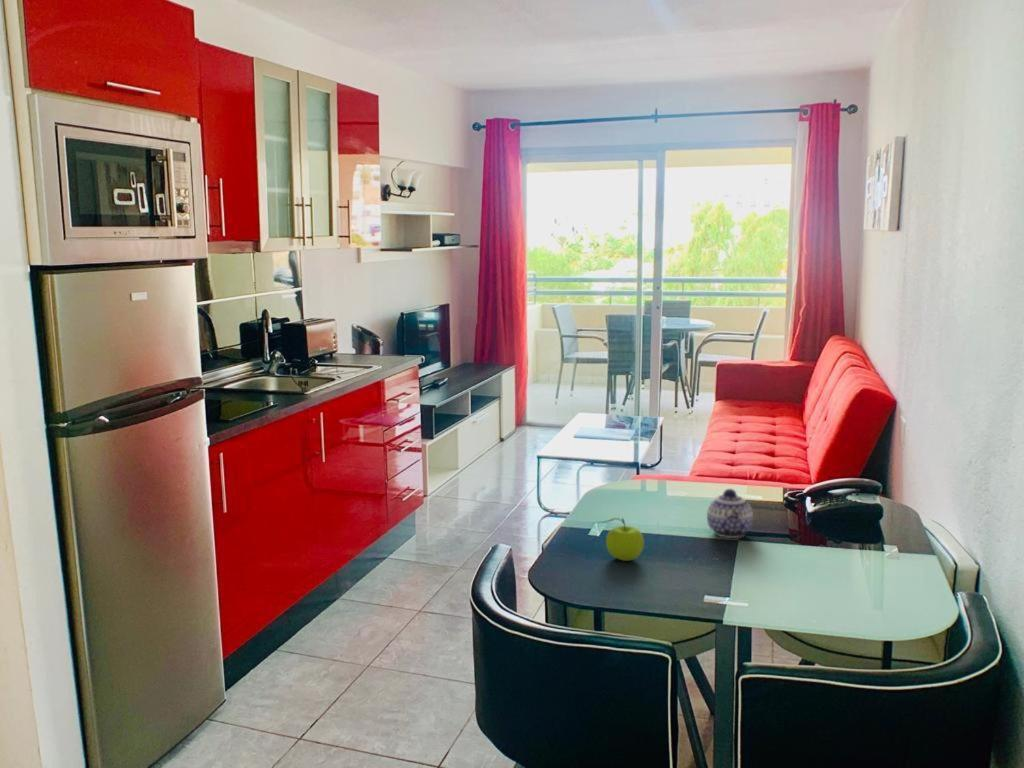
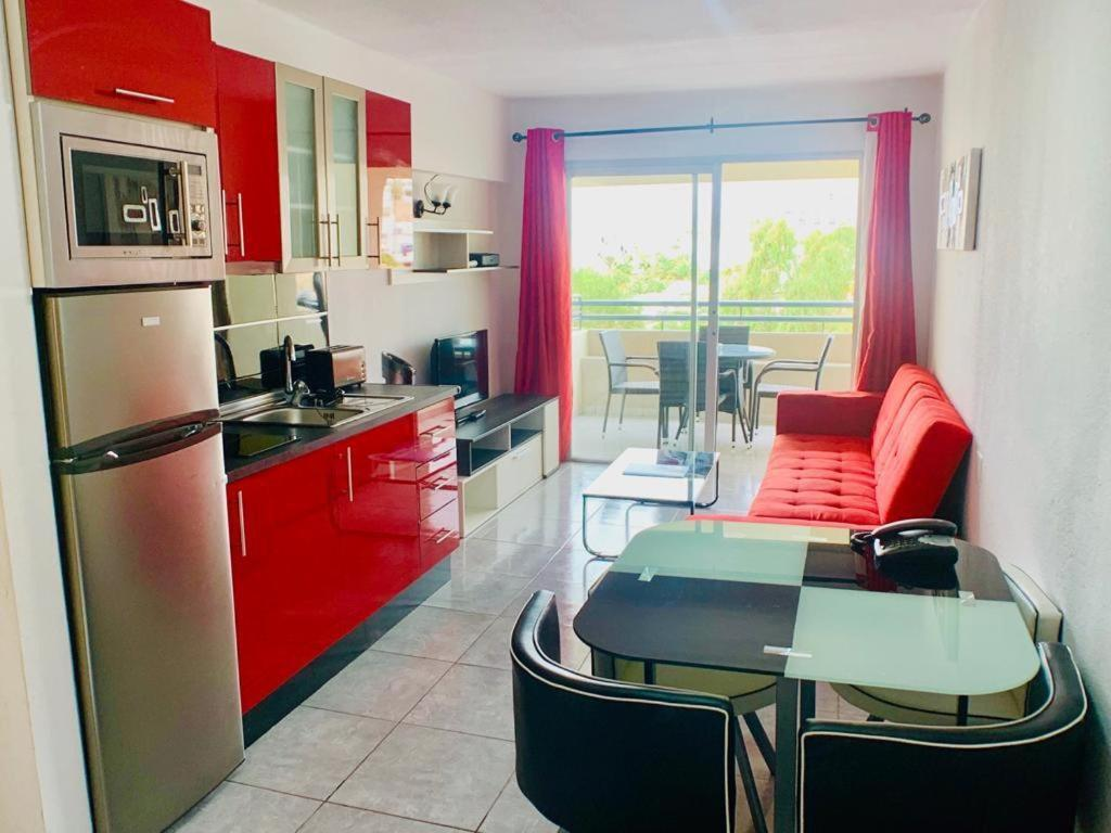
- fruit [591,517,645,562]
- teapot [706,488,754,539]
